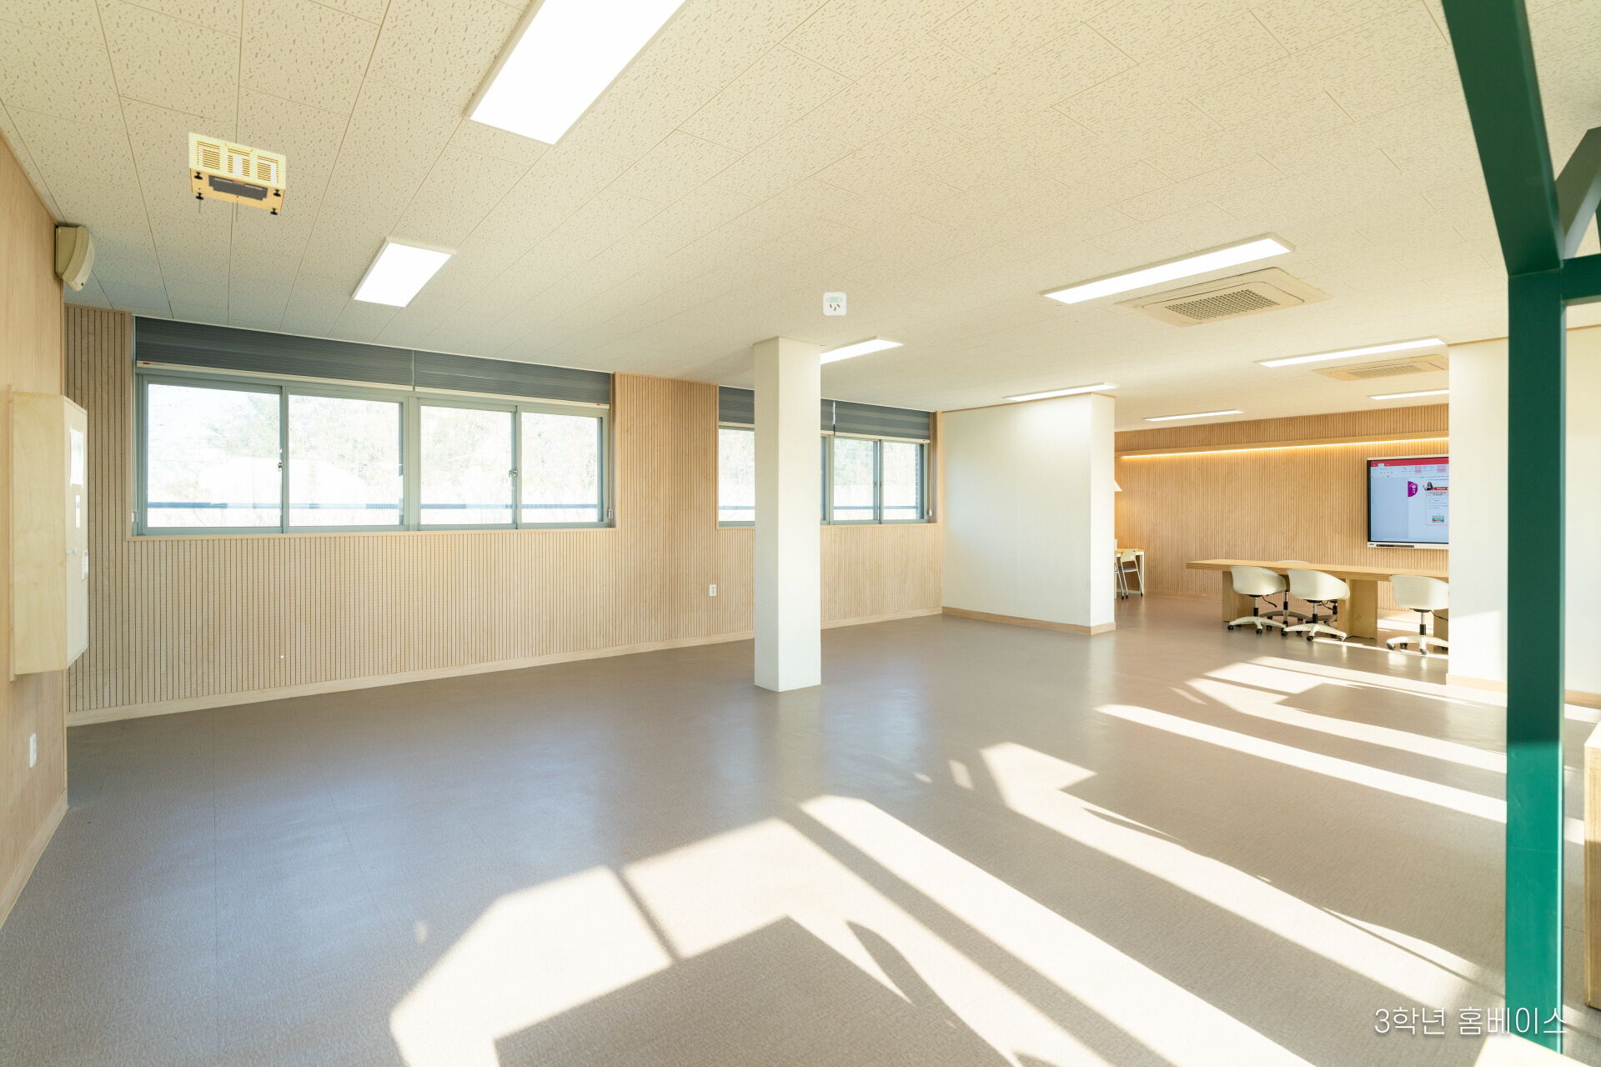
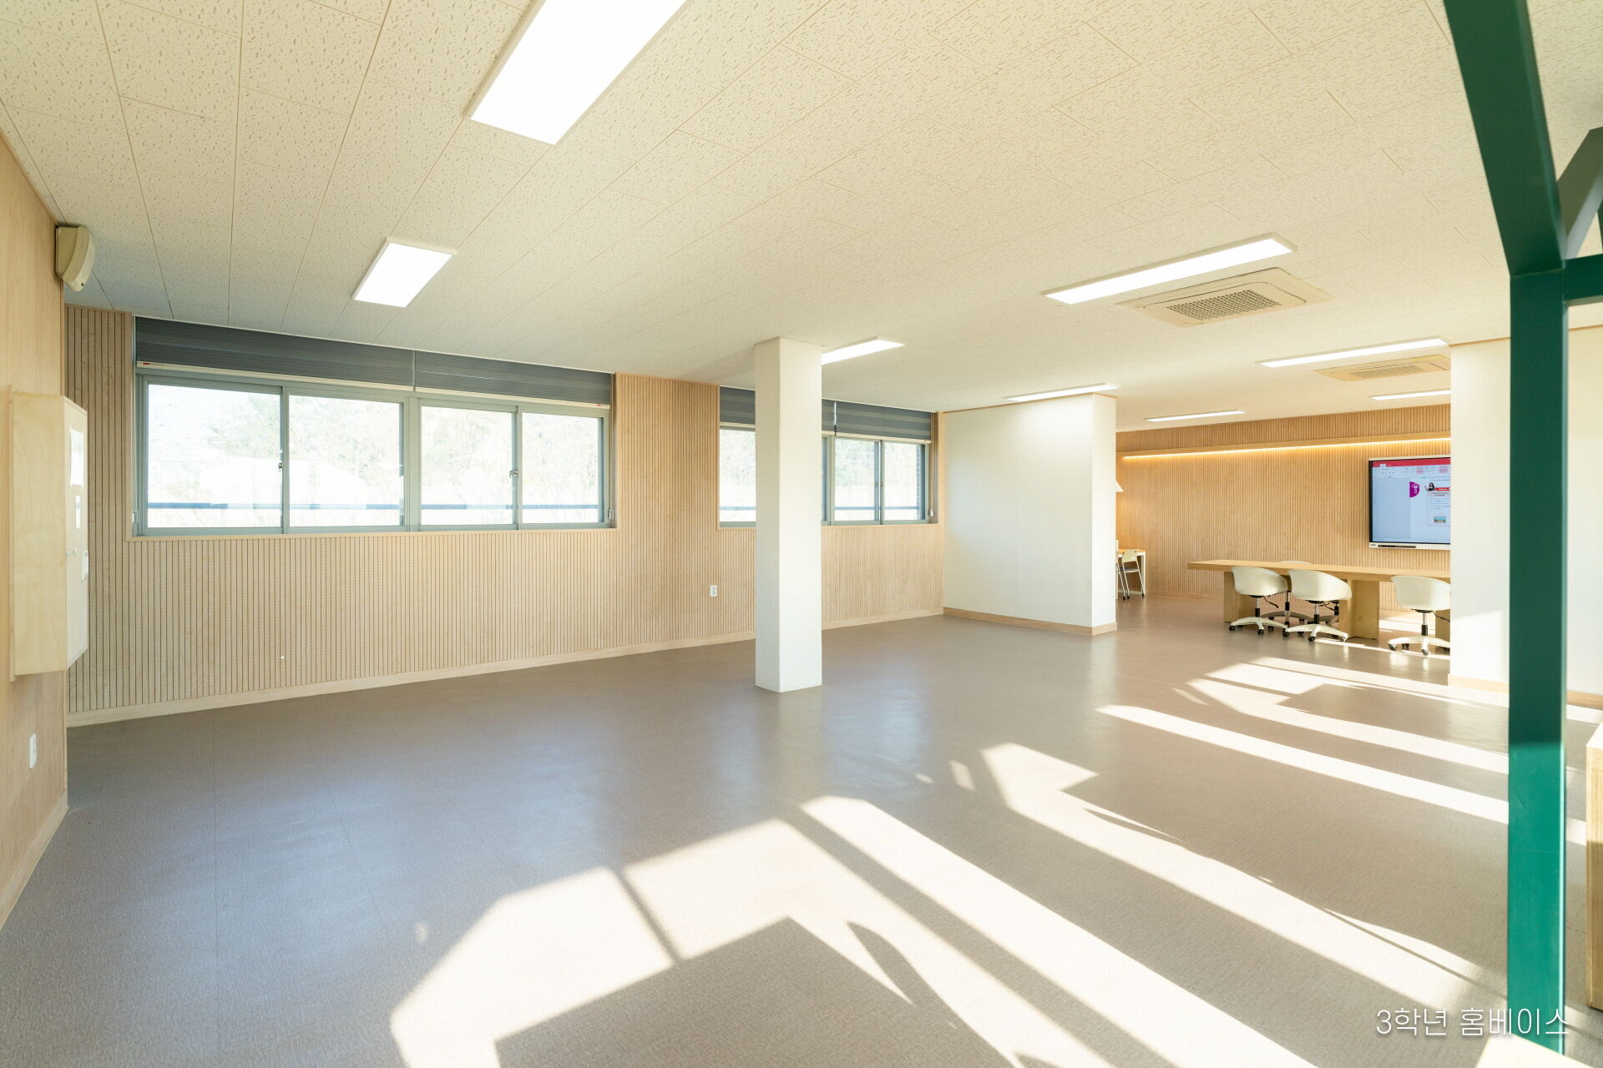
- projector [188,131,287,227]
- smoke detector [821,292,847,318]
